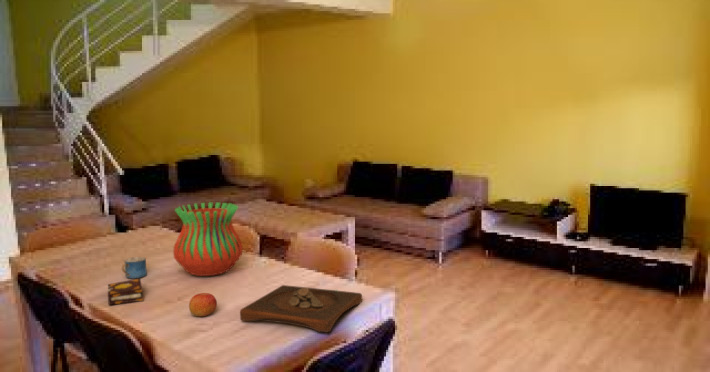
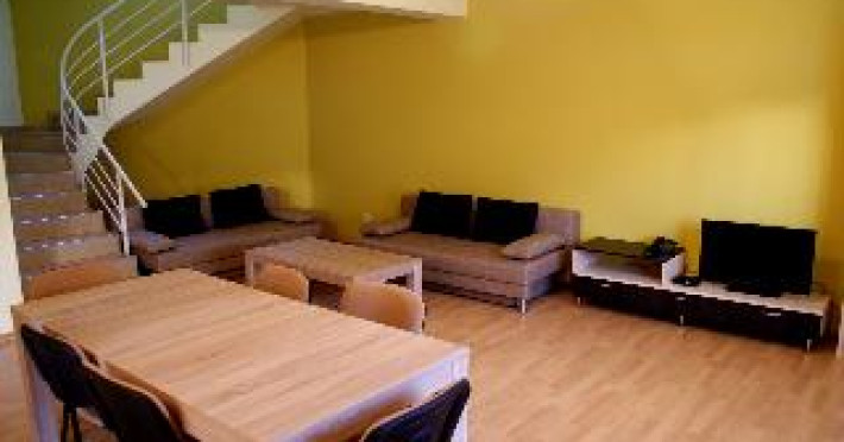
- wooden tray [239,284,363,334]
- vase [172,202,244,277]
- apple [188,292,218,317]
- mug [121,256,148,279]
- book [107,278,144,306]
